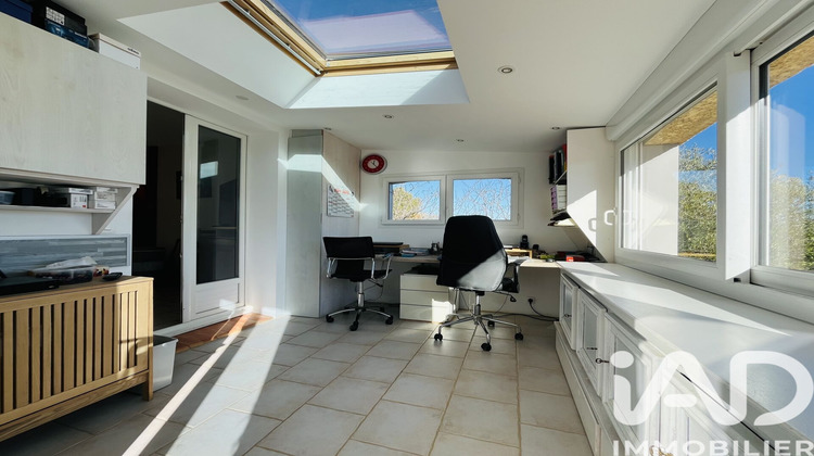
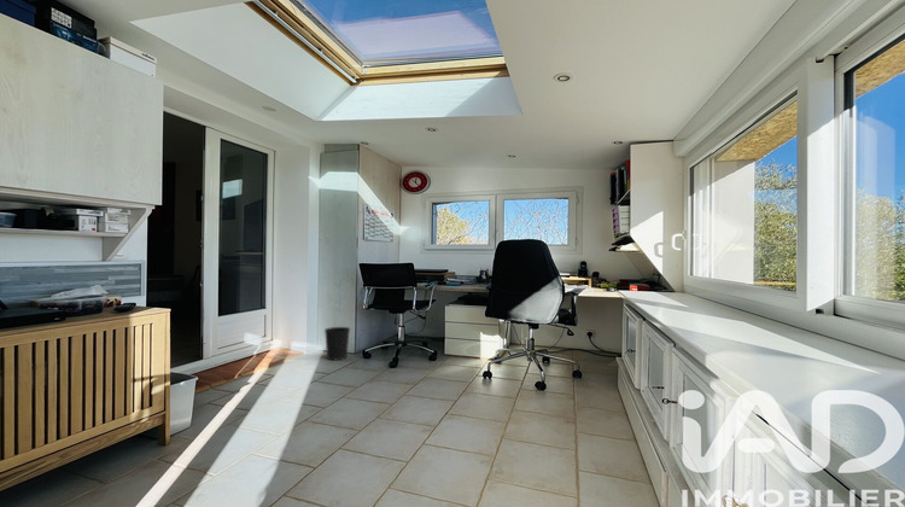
+ wastebasket [323,326,351,361]
